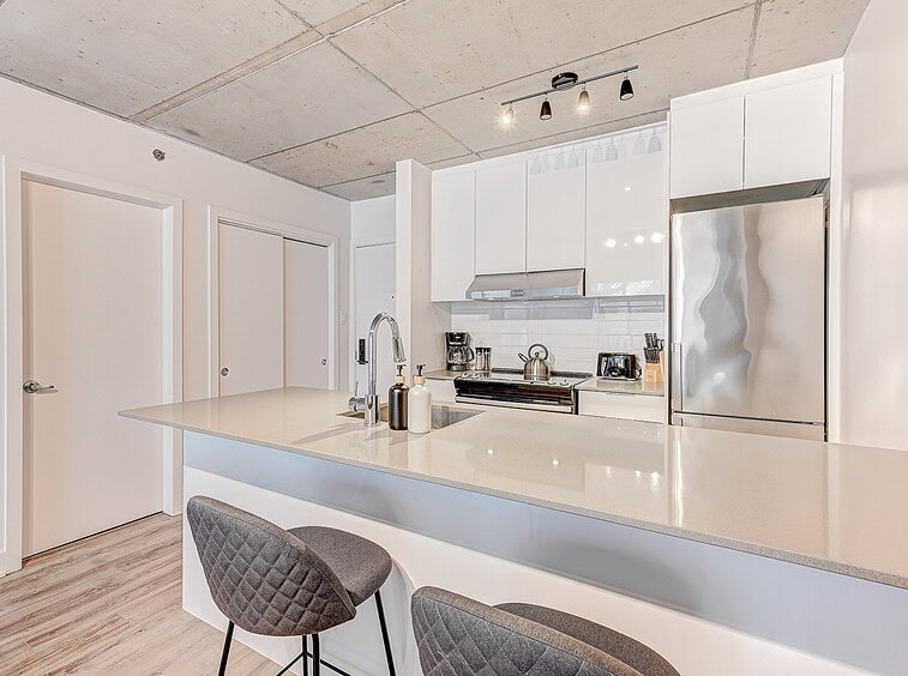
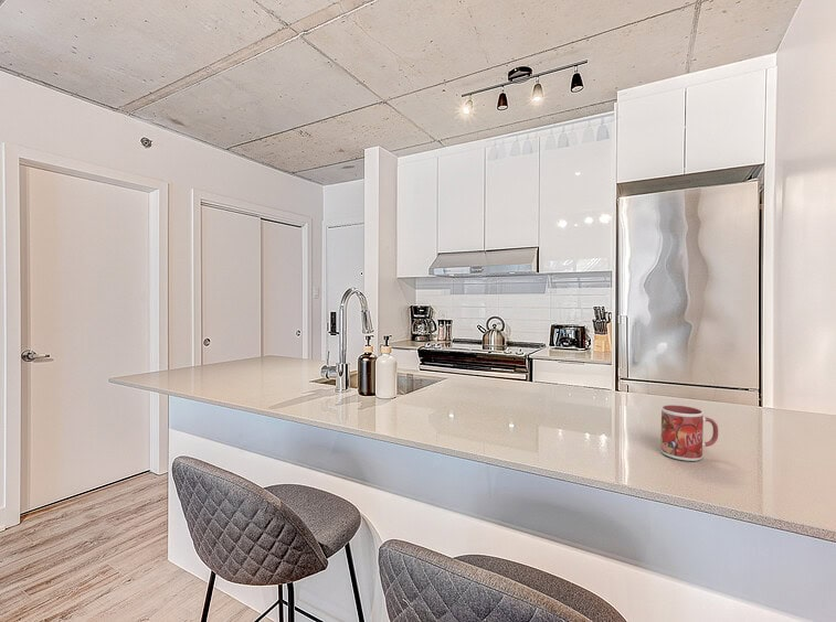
+ mug [660,404,719,462]
